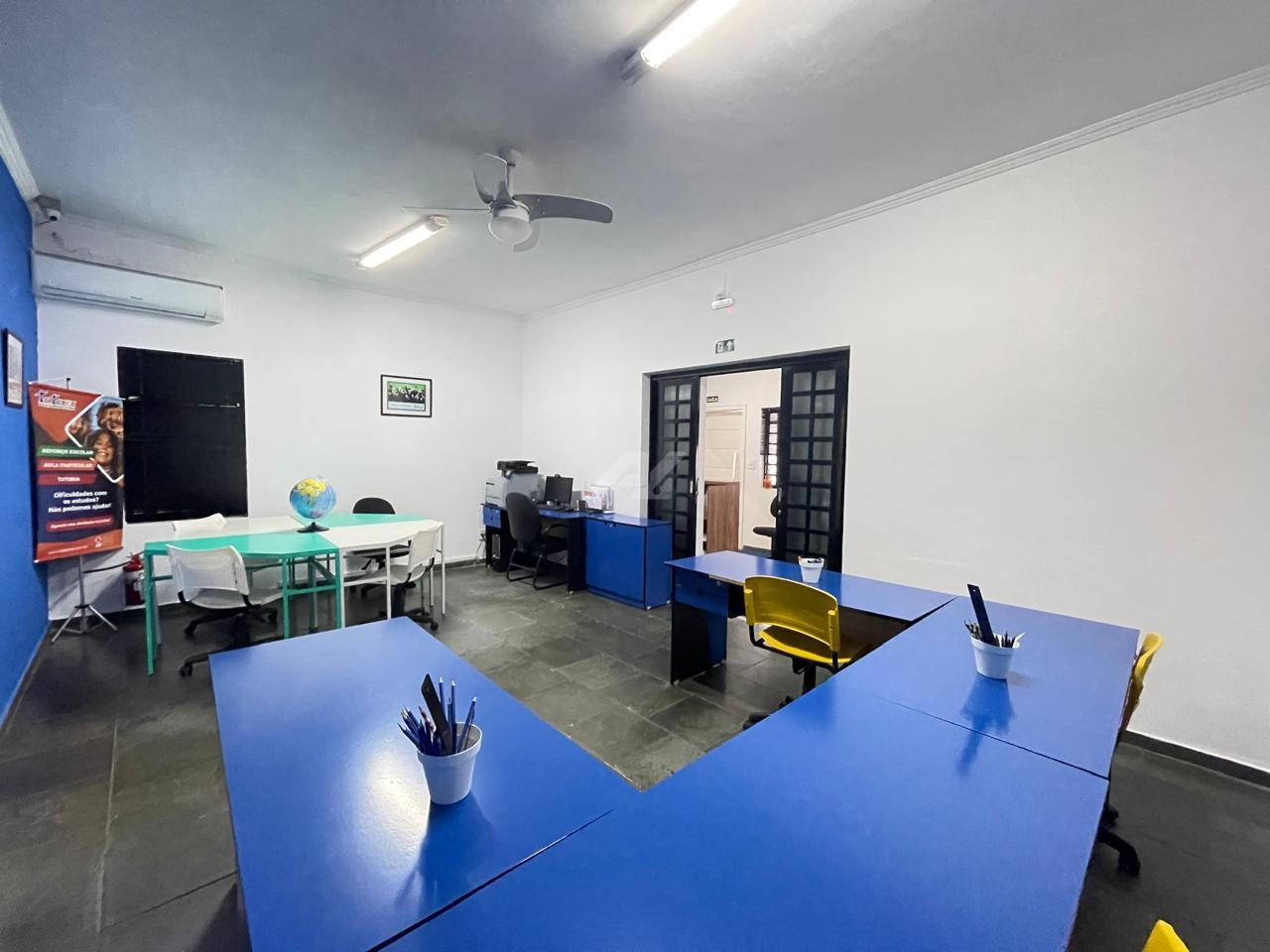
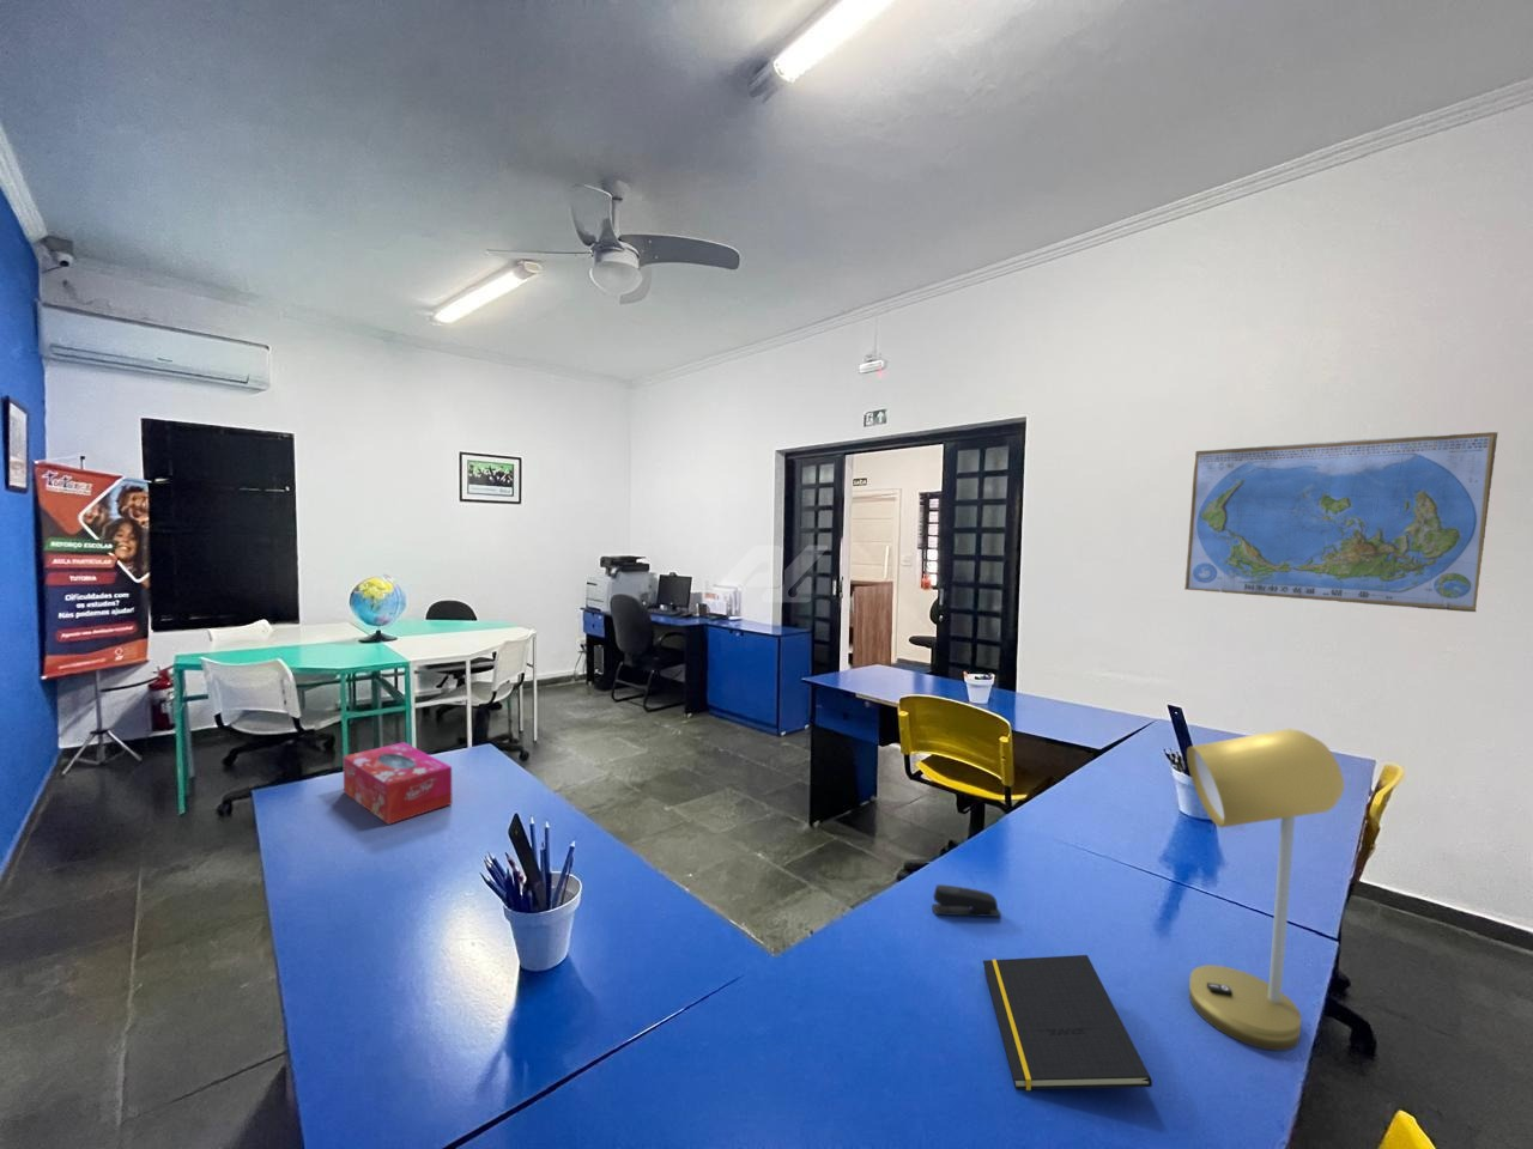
+ tissue box [343,741,453,826]
+ world map [1183,431,1499,613]
+ stapler [931,883,1001,918]
+ desk lamp [1185,728,1345,1052]
+ notepad [983,953,1153,1091]
